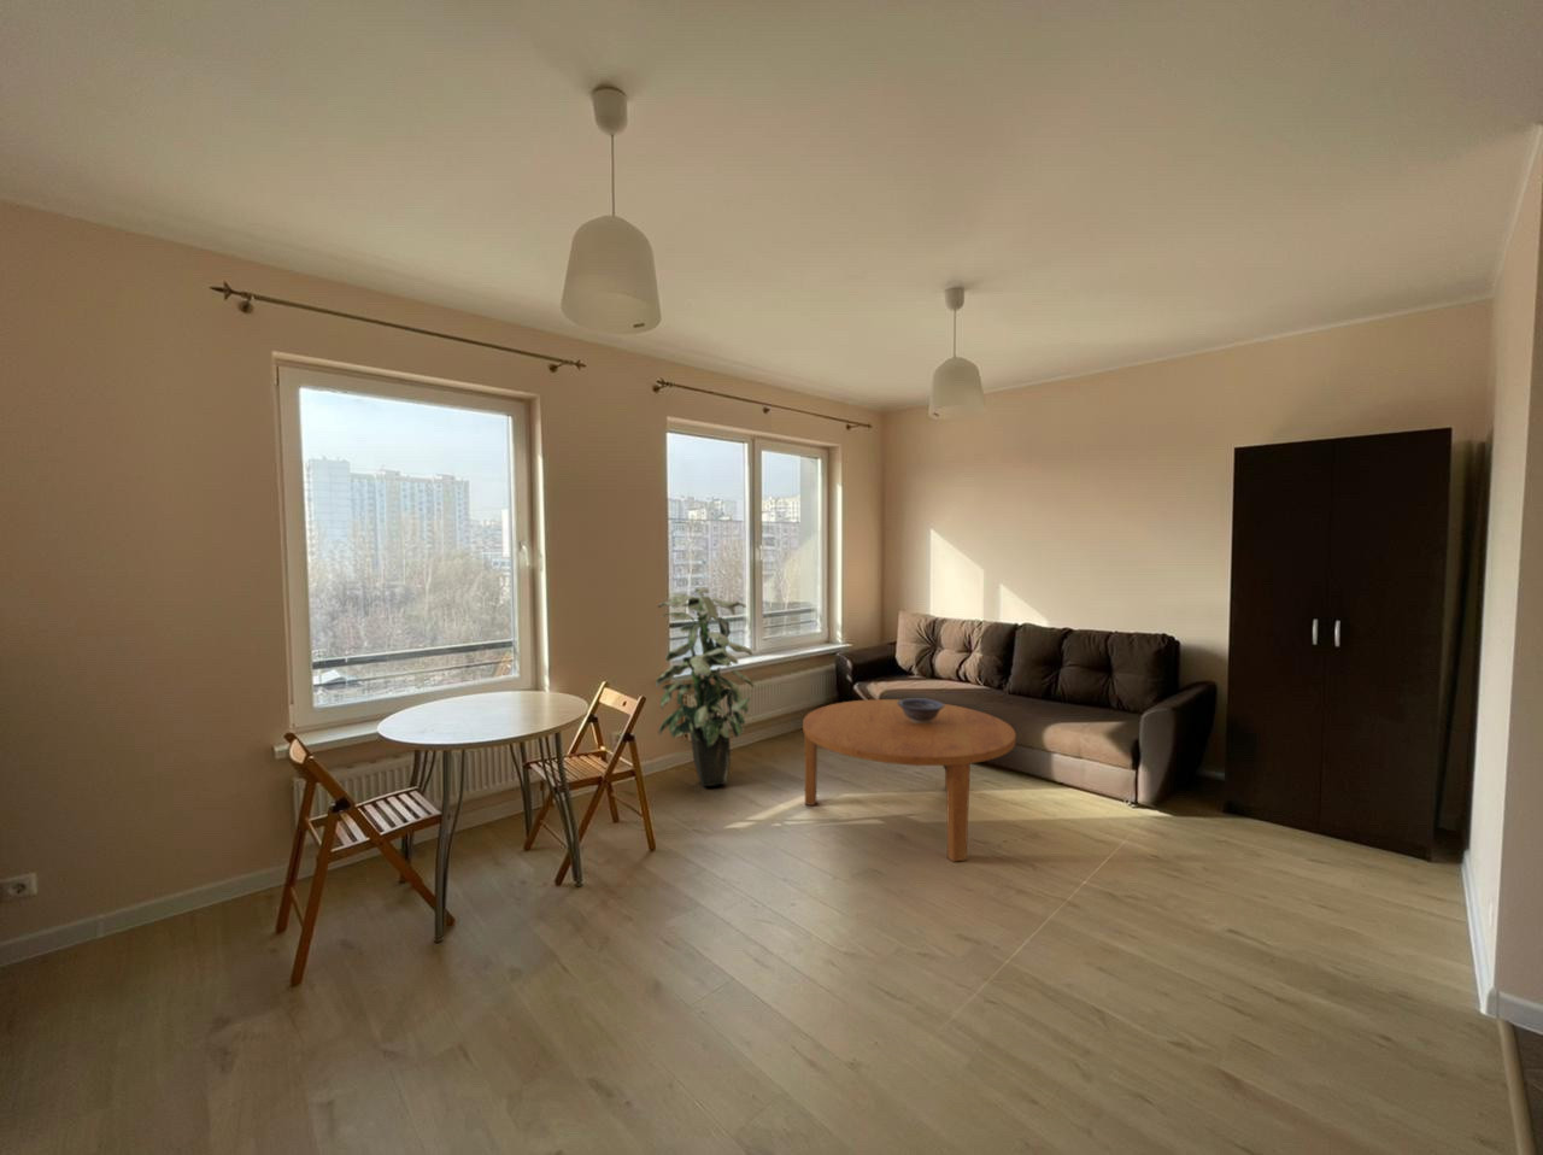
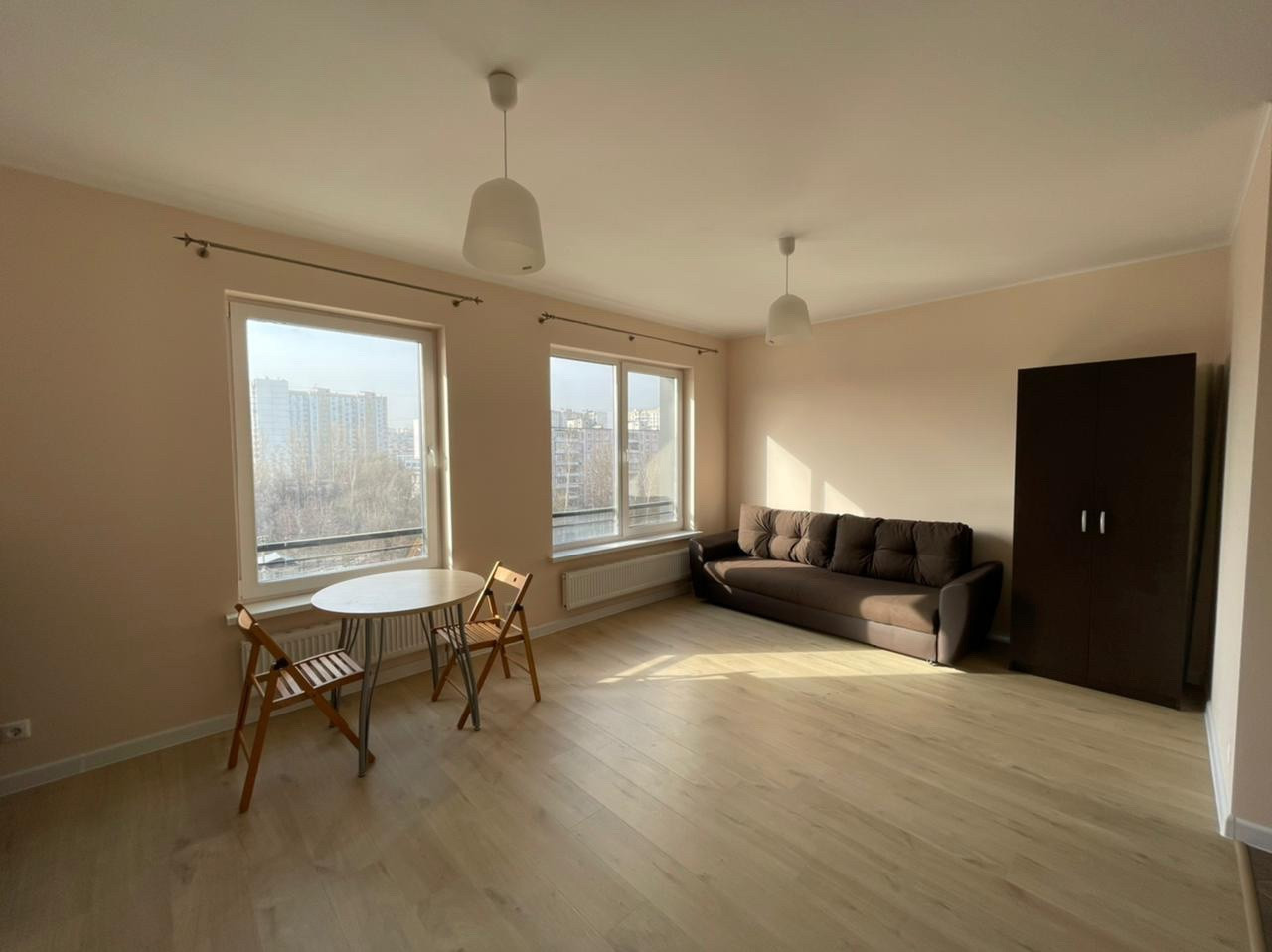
- decorative bowl [898,696,945,723]
- coffee table [802,698,1018,864]
- indoor plant [655,586,756,787]
